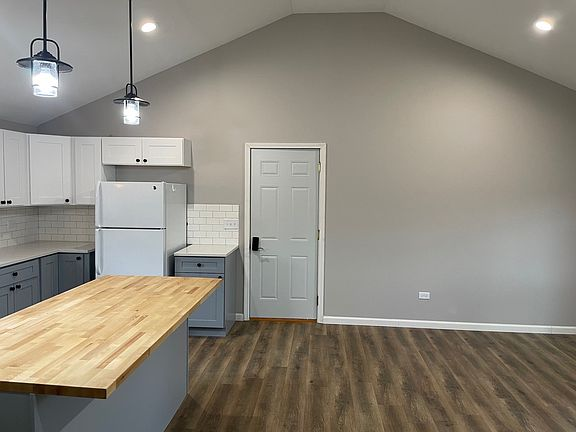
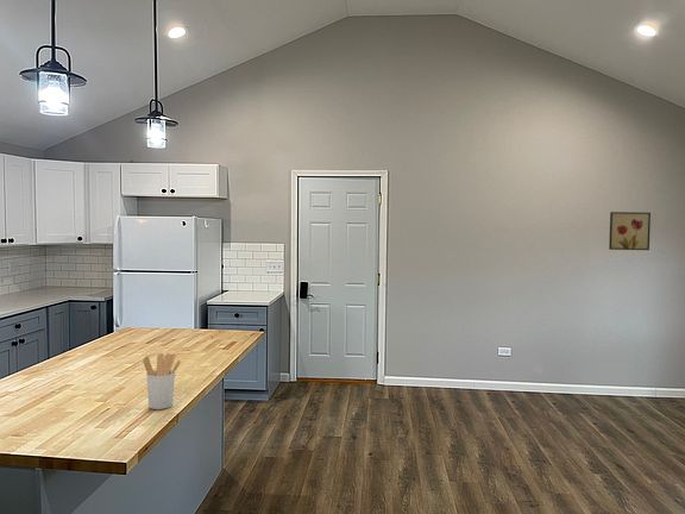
+ wall art [608,211,652,251]
+ utensil holder [142,352,182,410]
